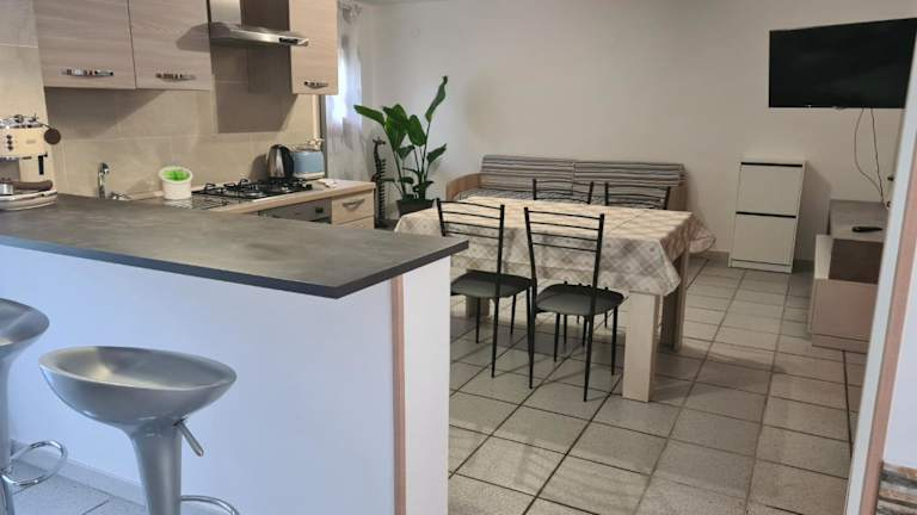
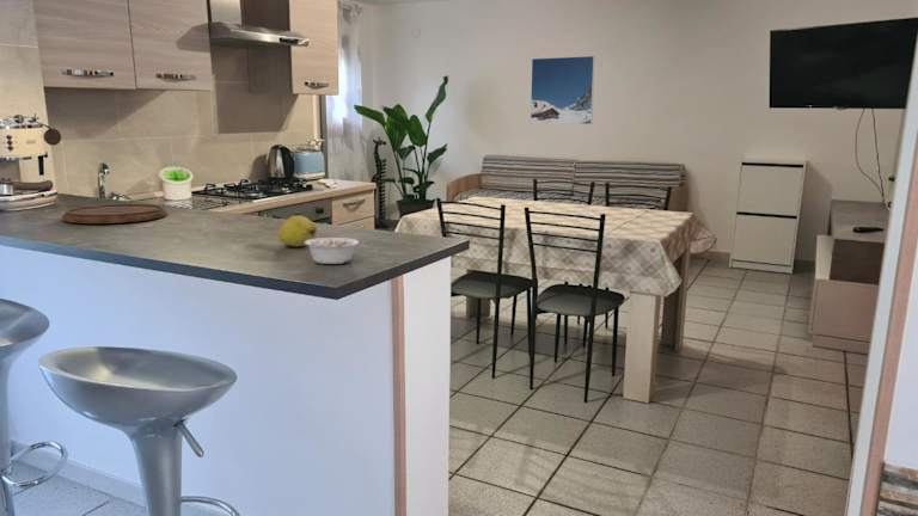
+ legume [305,236,360,265]
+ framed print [530,55,596,125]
+ fruit [277,215,318,247]
+ cutting board [61,203,169,225]
